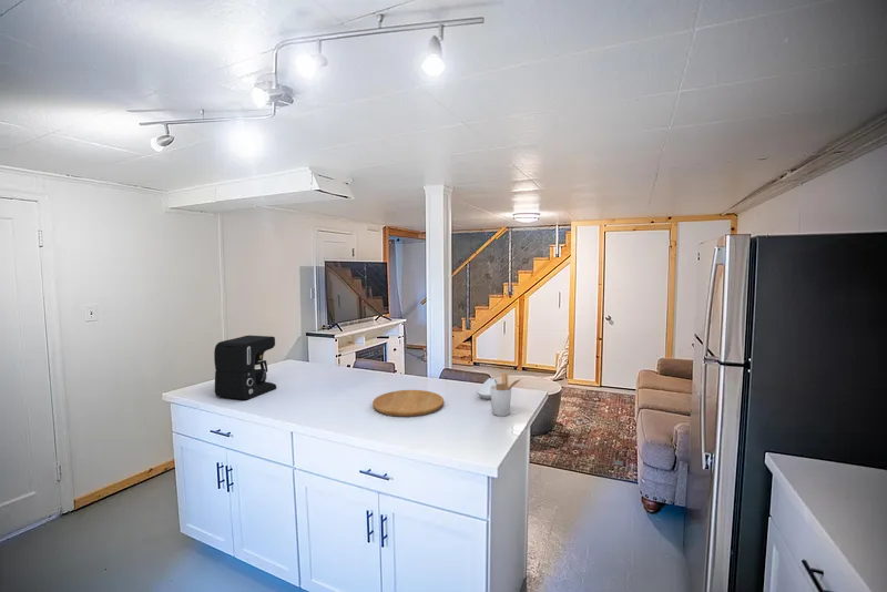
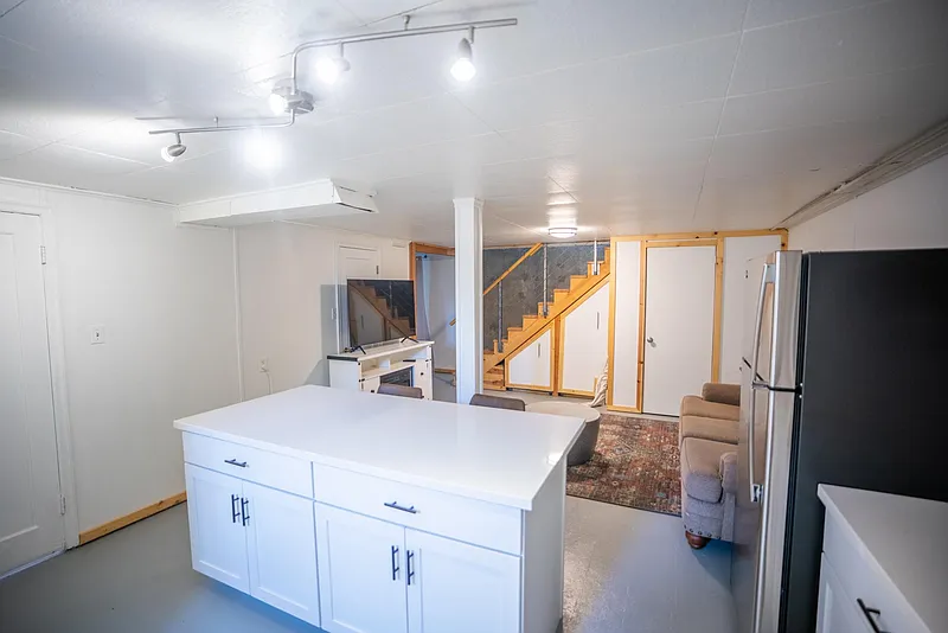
- spoon rest [476,377,498,400]
- coffee maker [213,334,278,400]
- utensil holder [490,371,523,417]
- cutting board [371,389,445,418]
